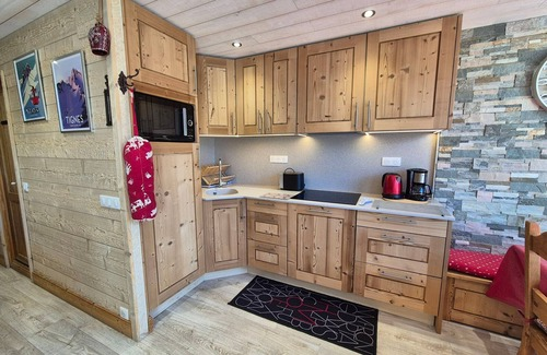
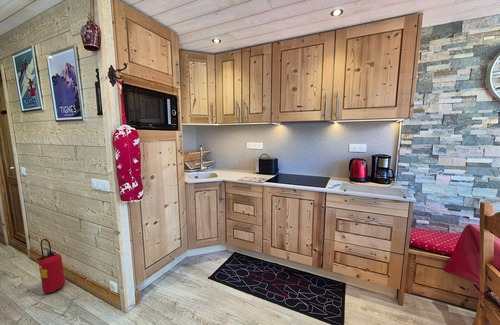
+ fire extinguisher [35,238,66,294]
